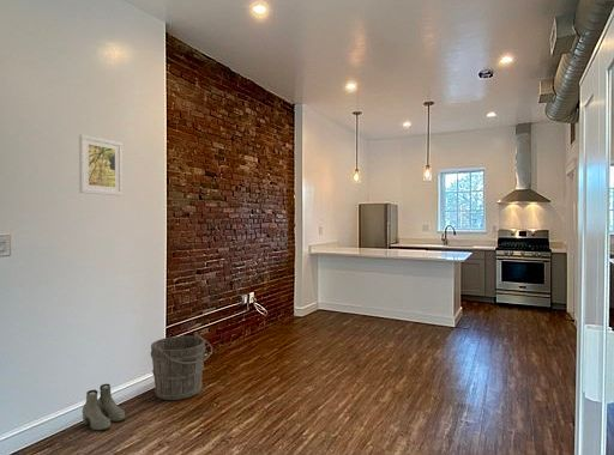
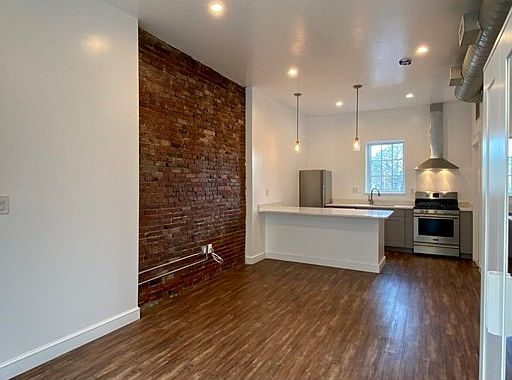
- bucket [150,333,213,401]
- boots [82,383,126,431]
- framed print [78,133,124,196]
